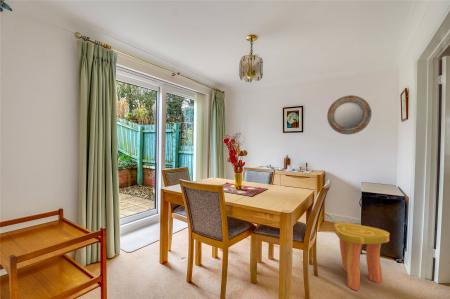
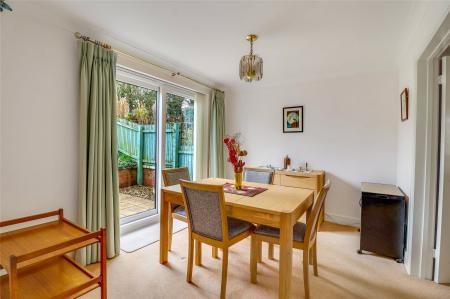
- home mirror [326,94,372,135]
- stool [333,221,391,292]
